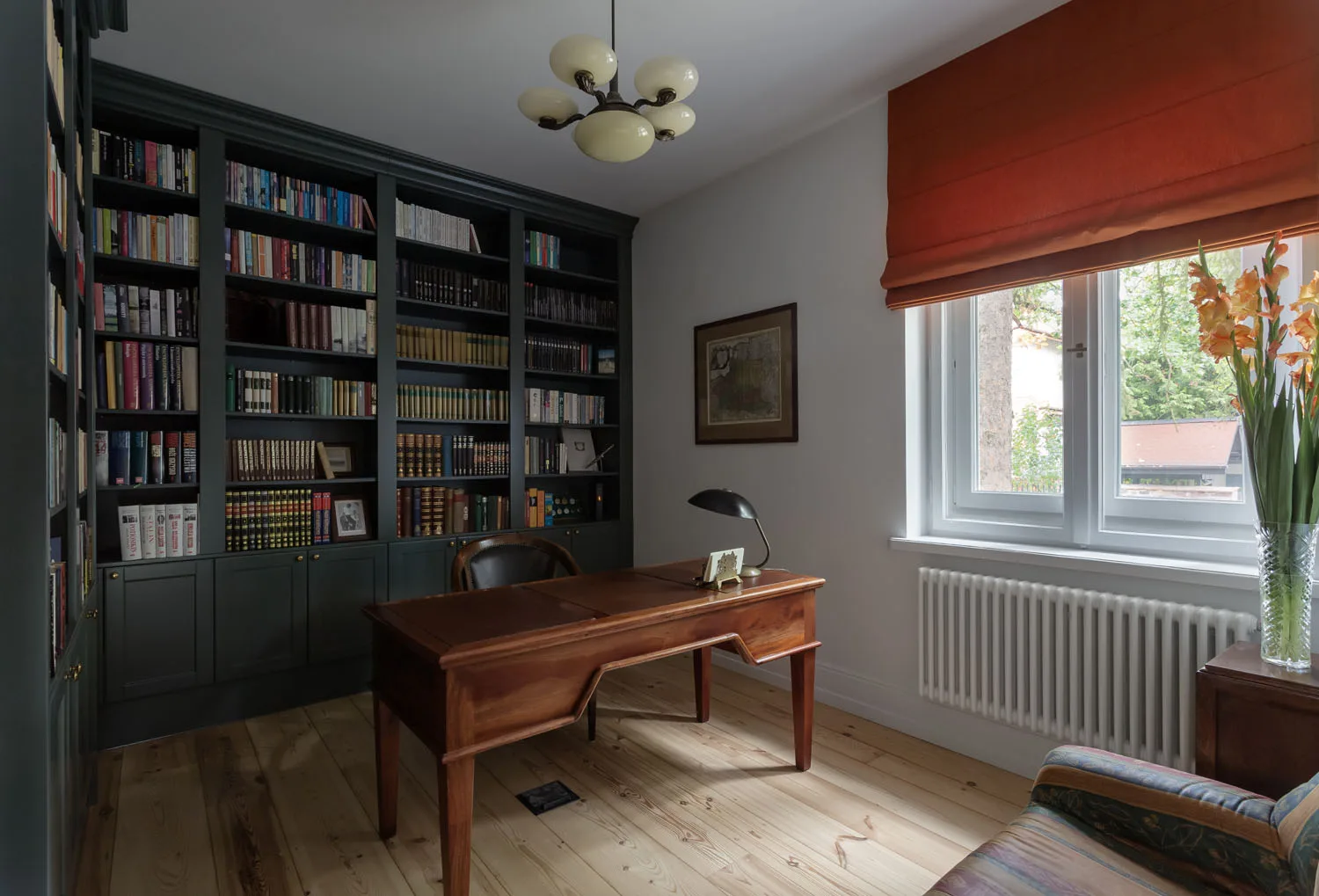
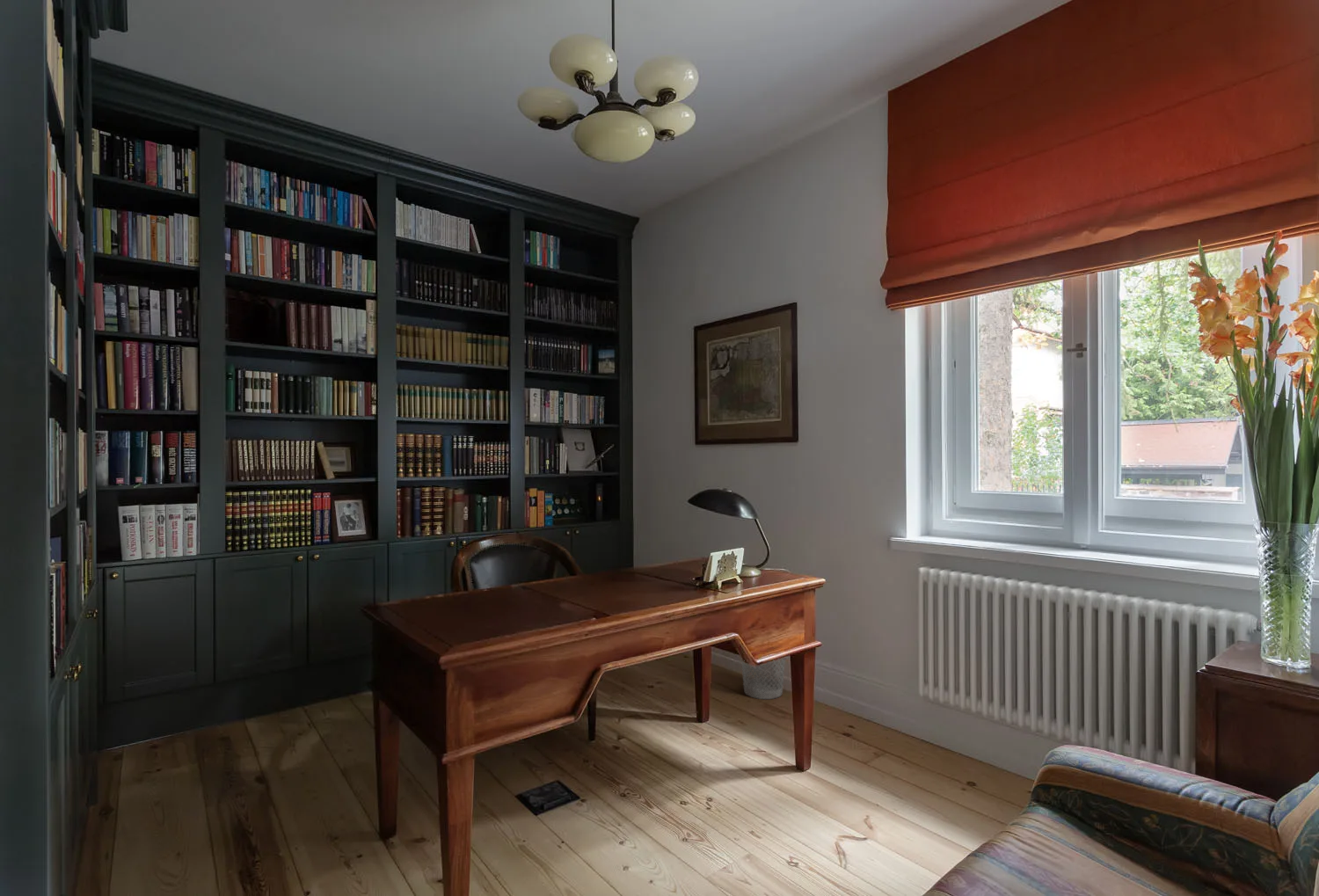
+ wastebasket [740,659,785,700]
